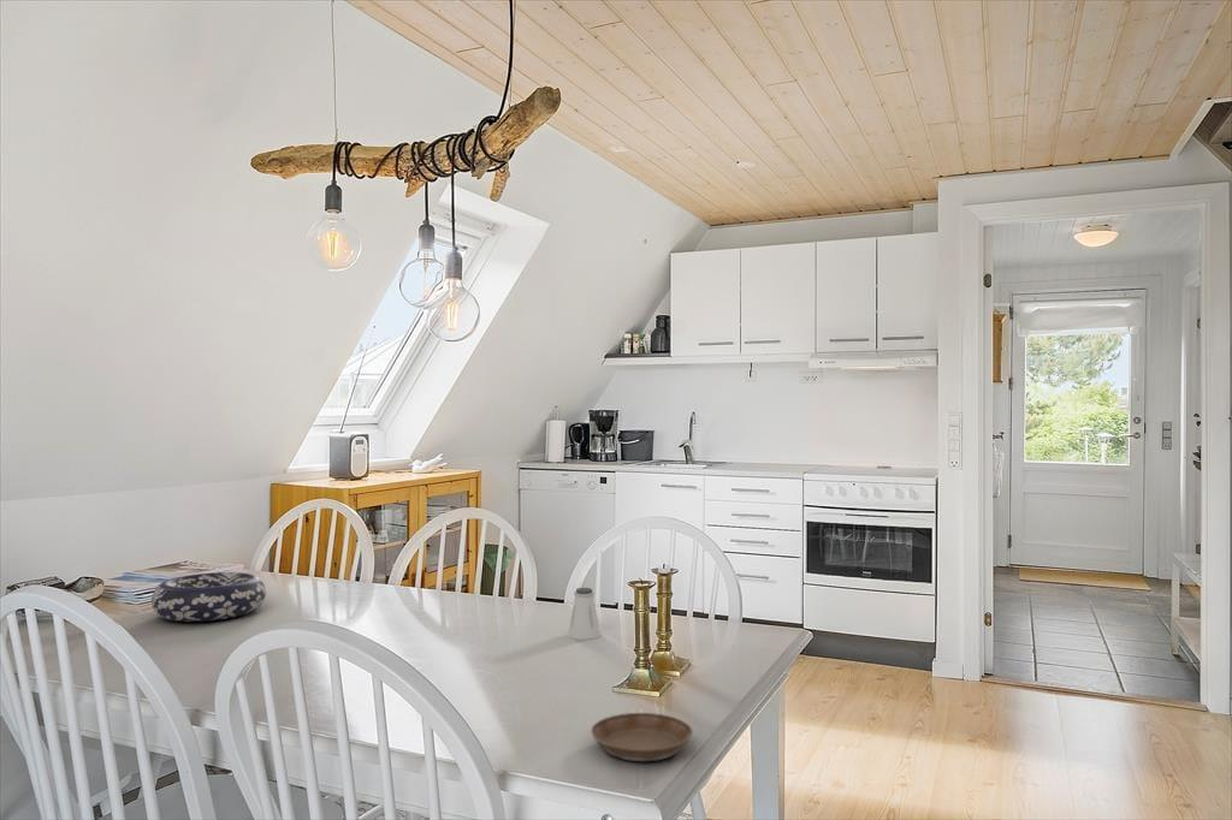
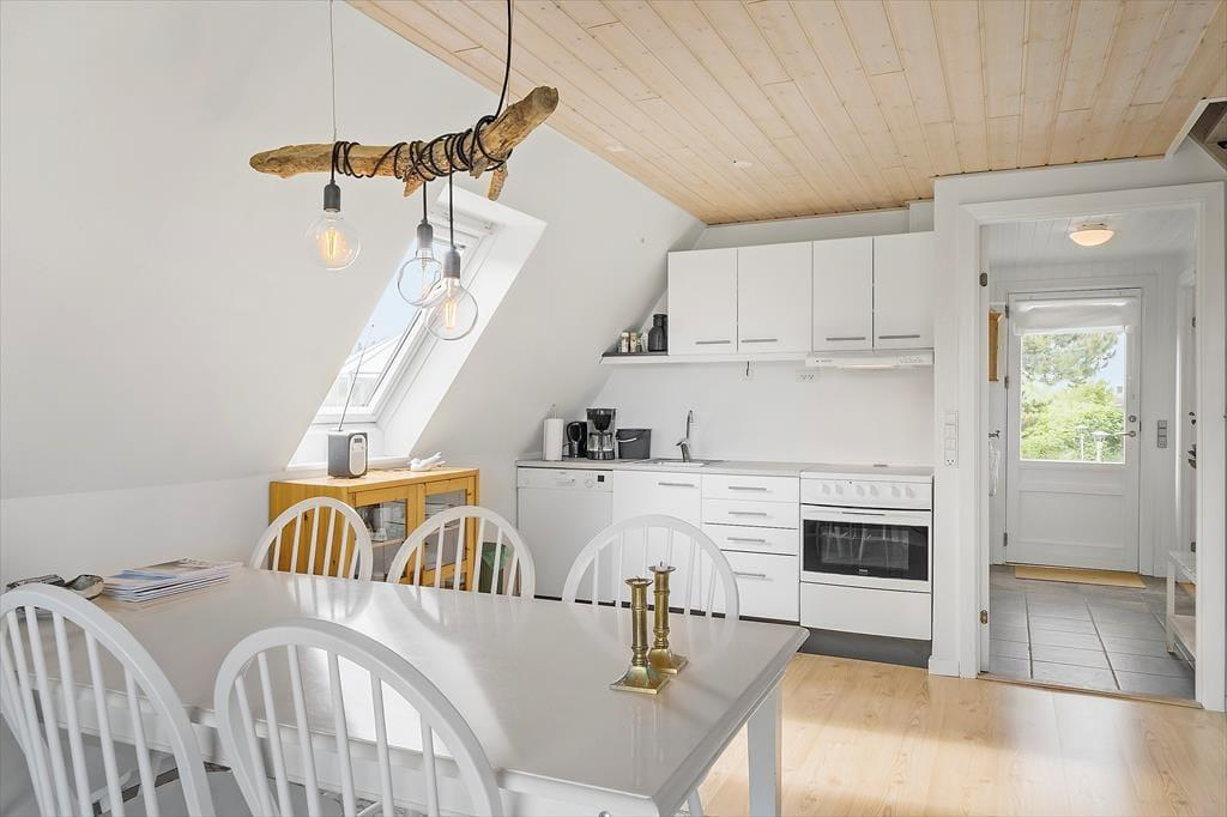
- decorative bowl [150,571,267,623]
- saucer [590,712,694,762]
- saltshaker [567,587,602,641]
